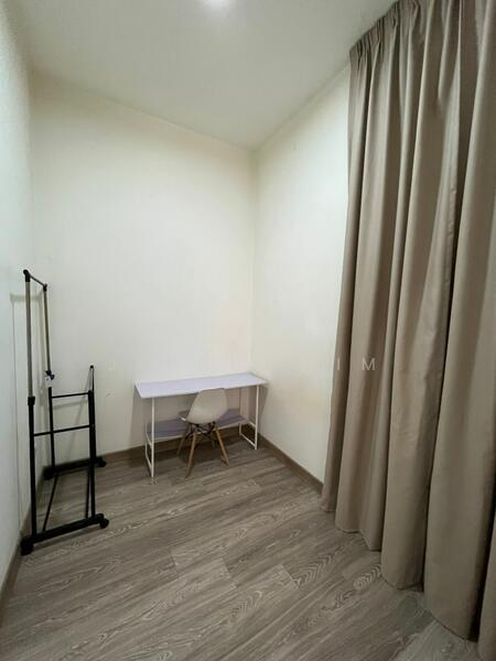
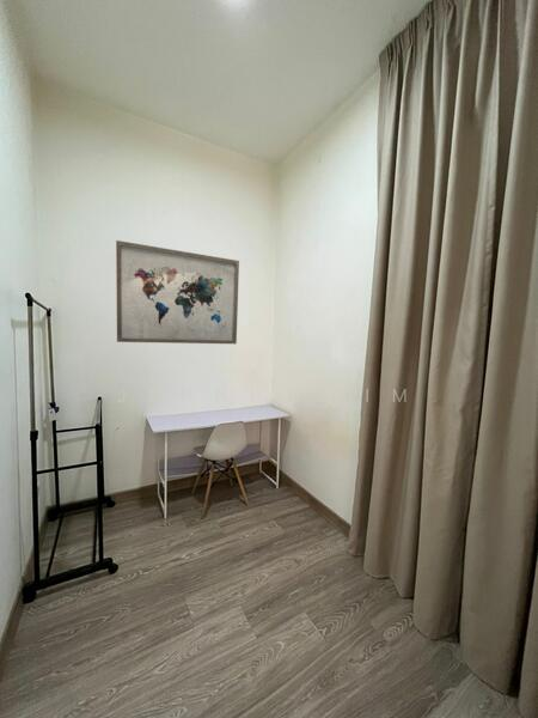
+ wall art [115,239,240,345]
